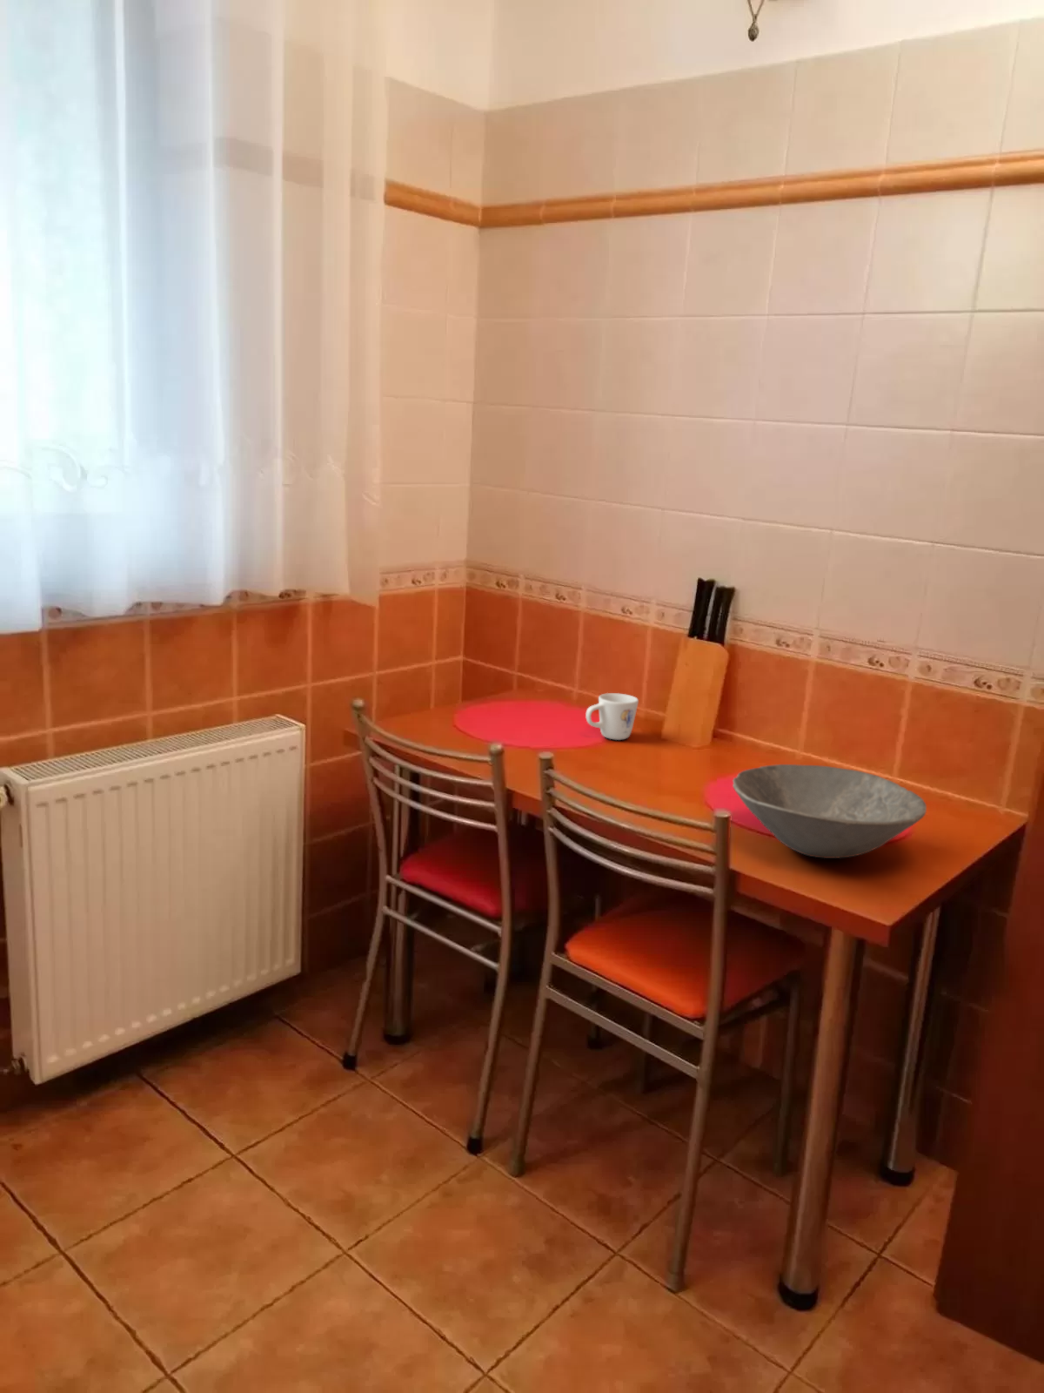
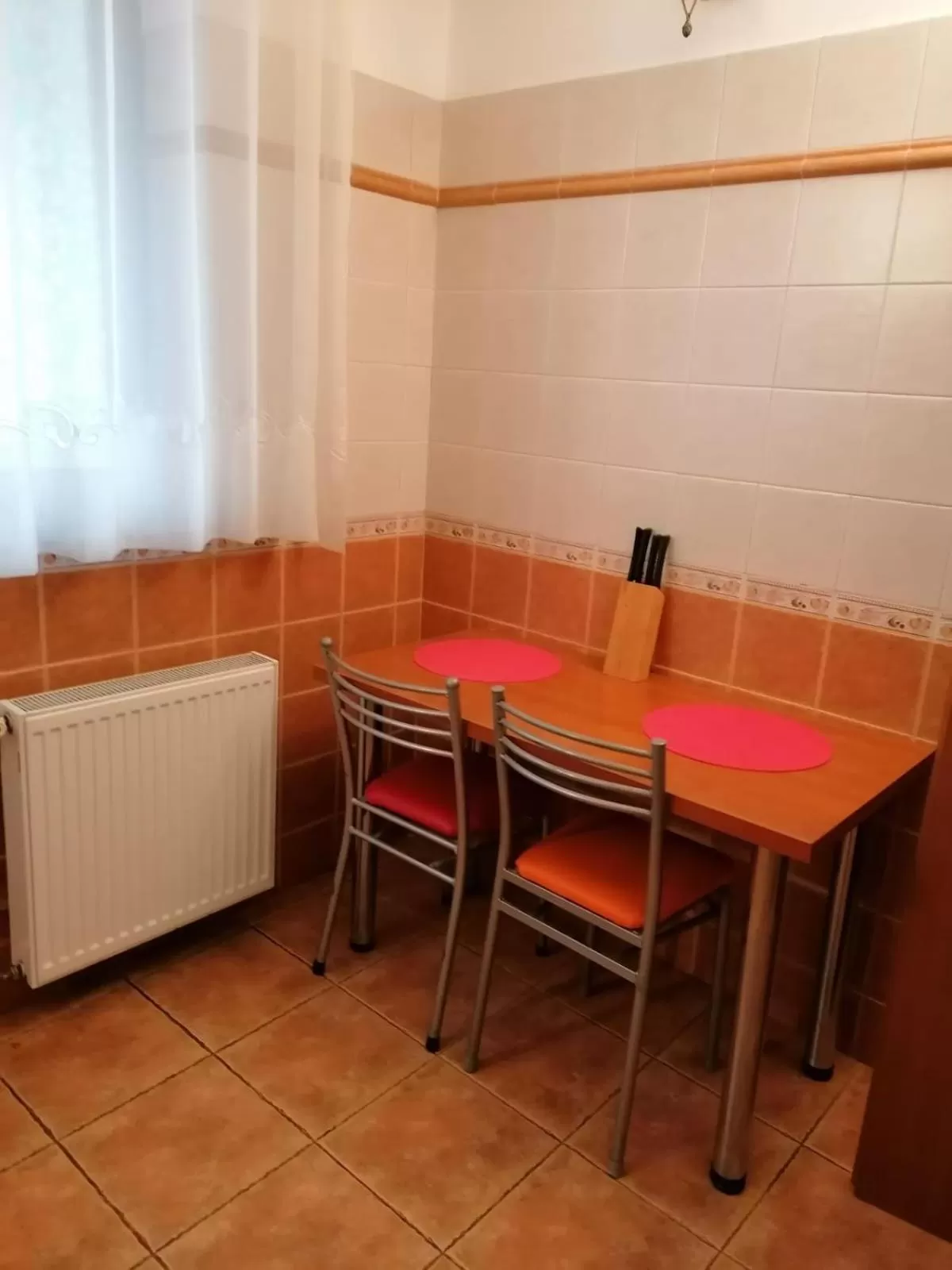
- mug [585,692,639,740]
- bowl [731,763,928,859]
